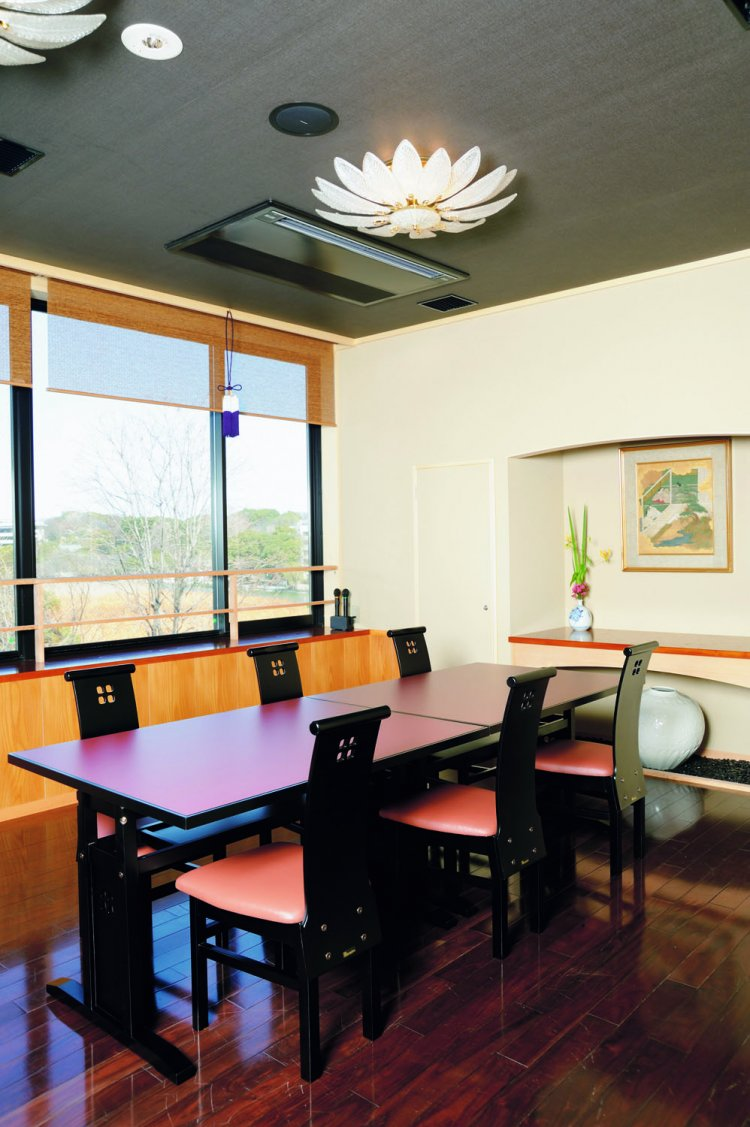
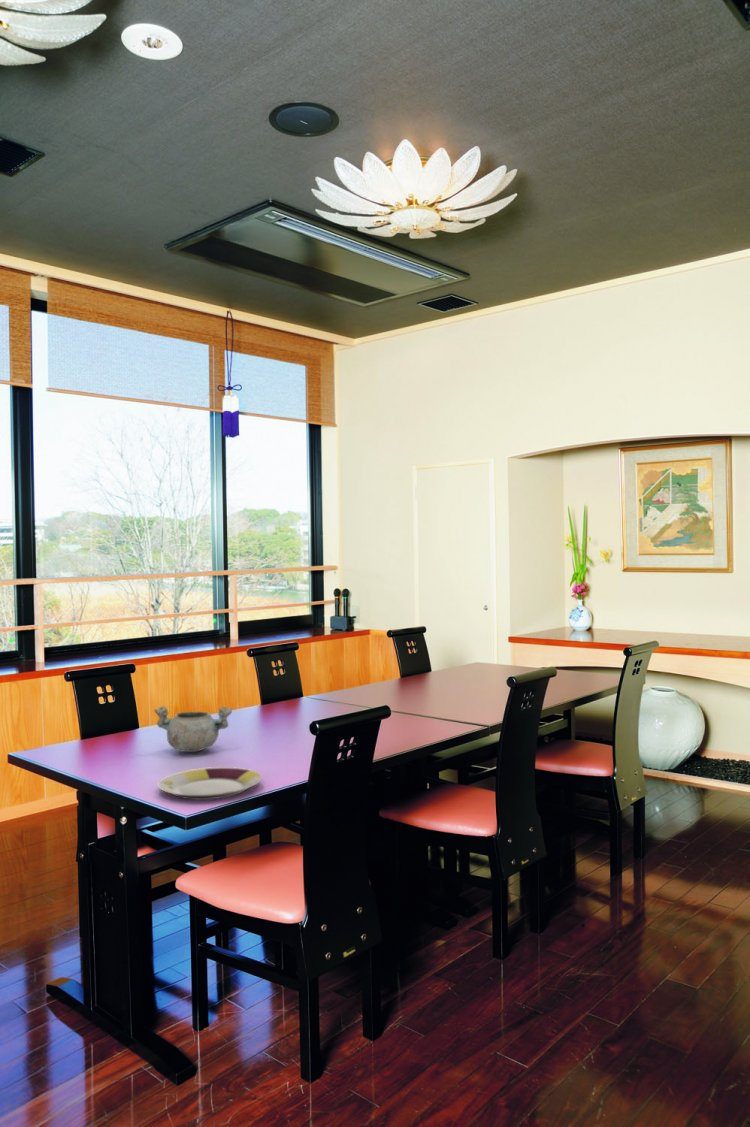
+ plate [157,766,262,800]
+ decorative bowl [153,705,233,753]
